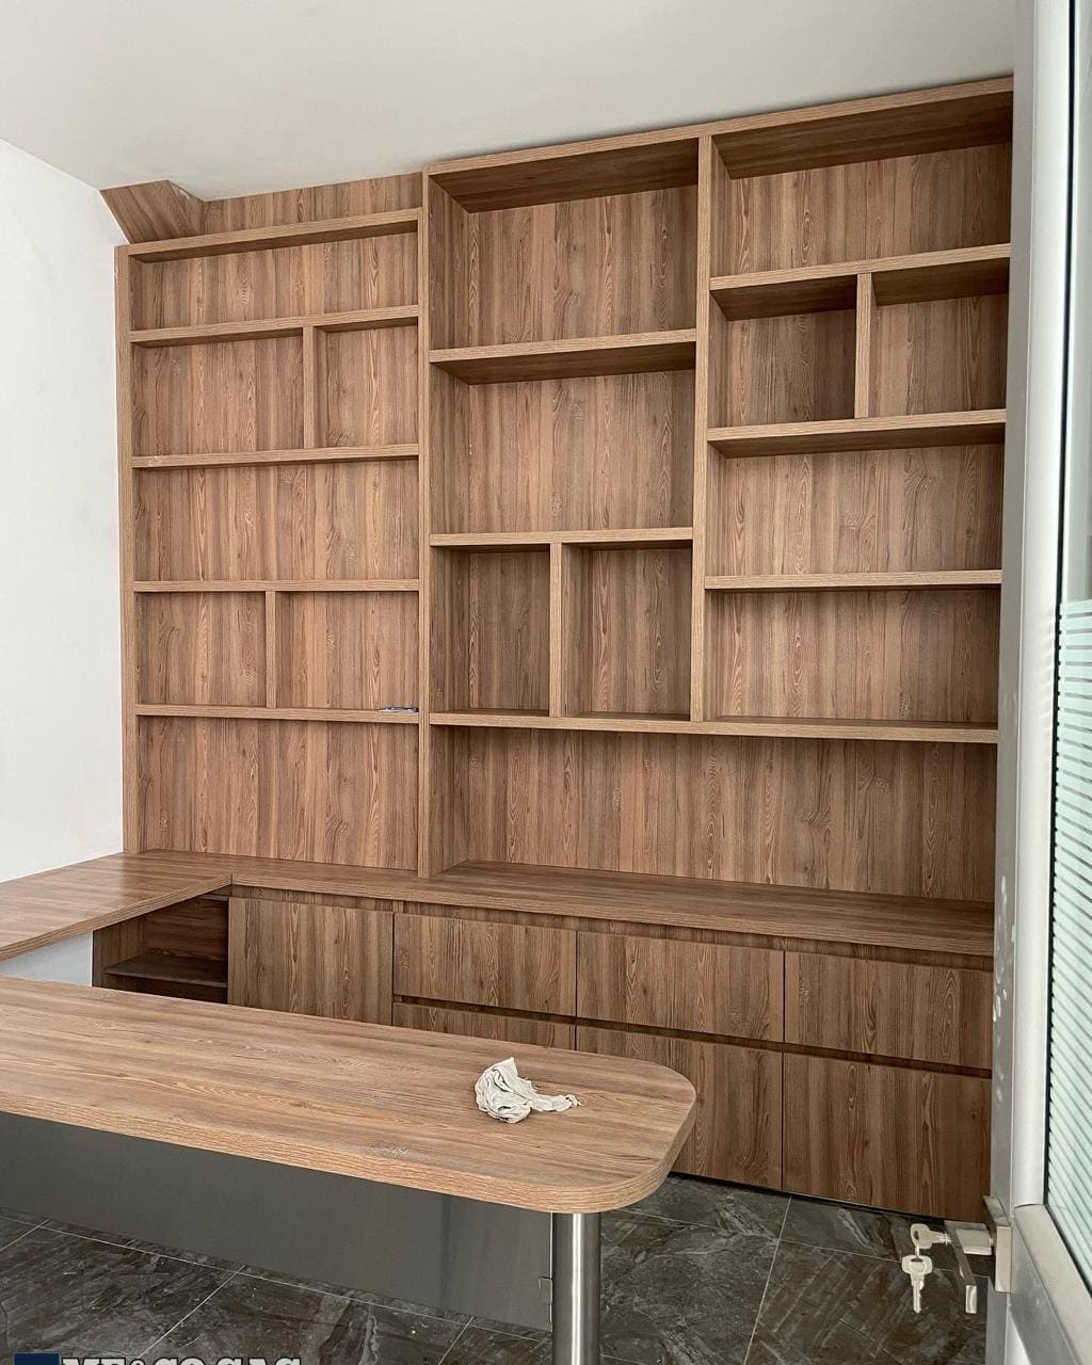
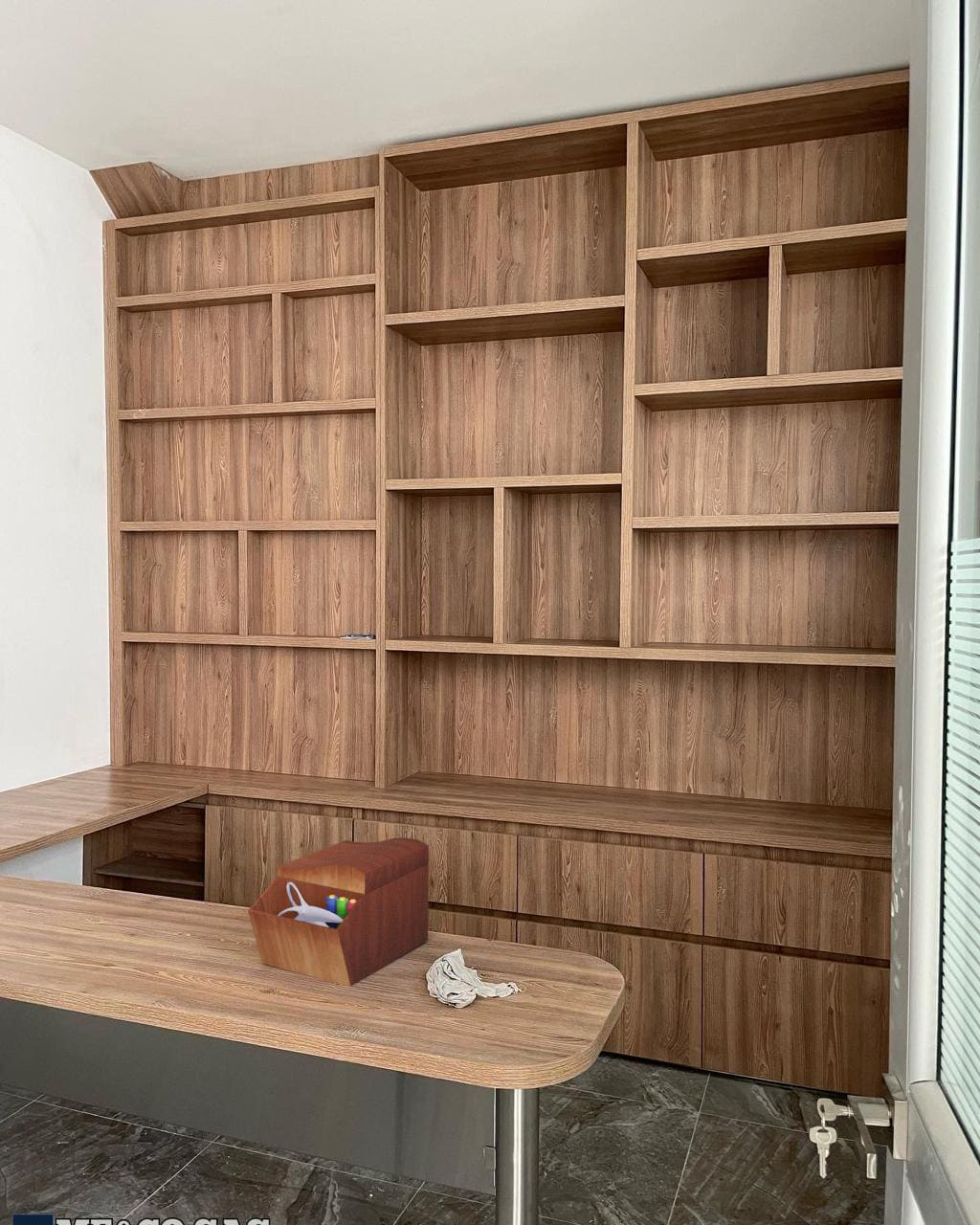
+ sewing box [247,836,430,988]
